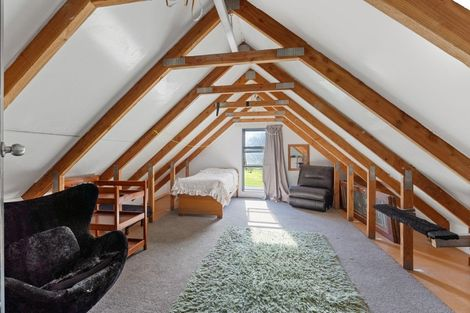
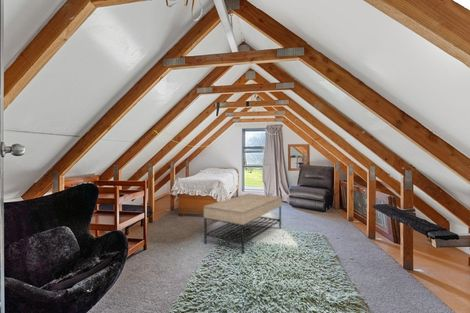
+ coffee table [203,193,283,255]
